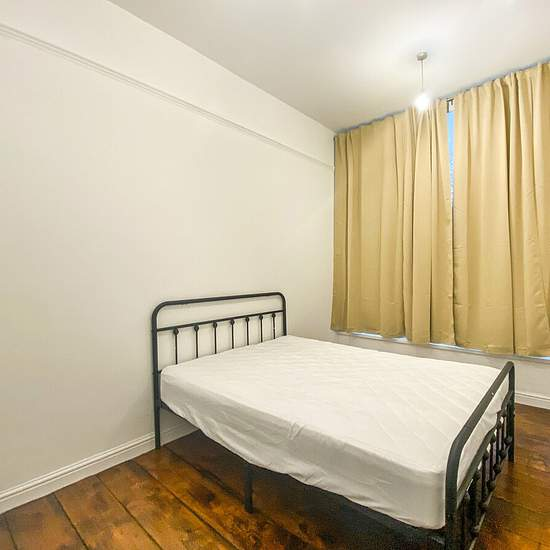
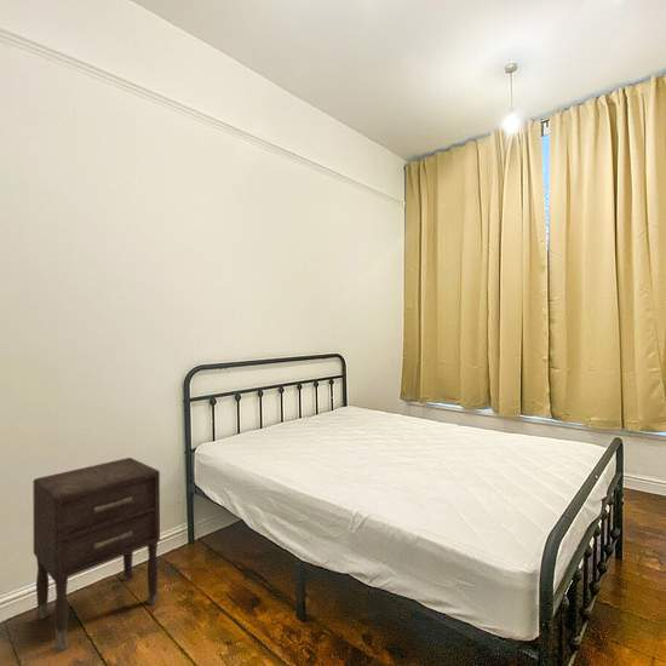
+ nightstand [33,457,161,653]
